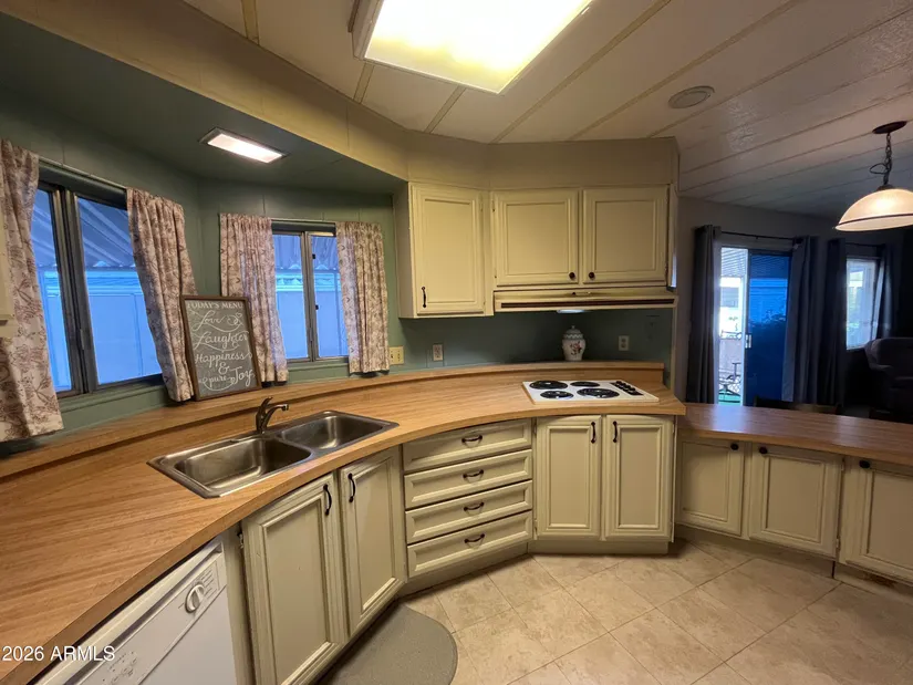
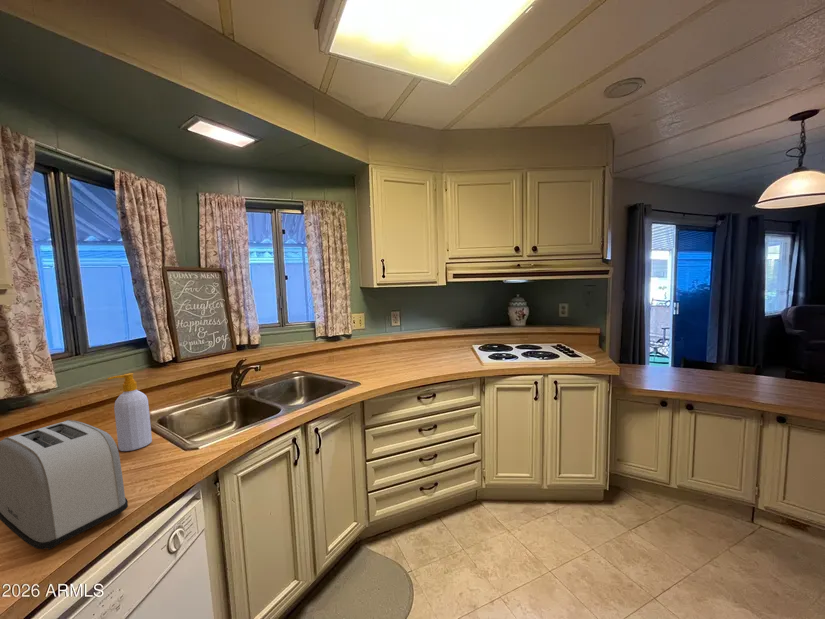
+ toaster [0,419,129,550]
+ soap bottle [107,372,153,452]
